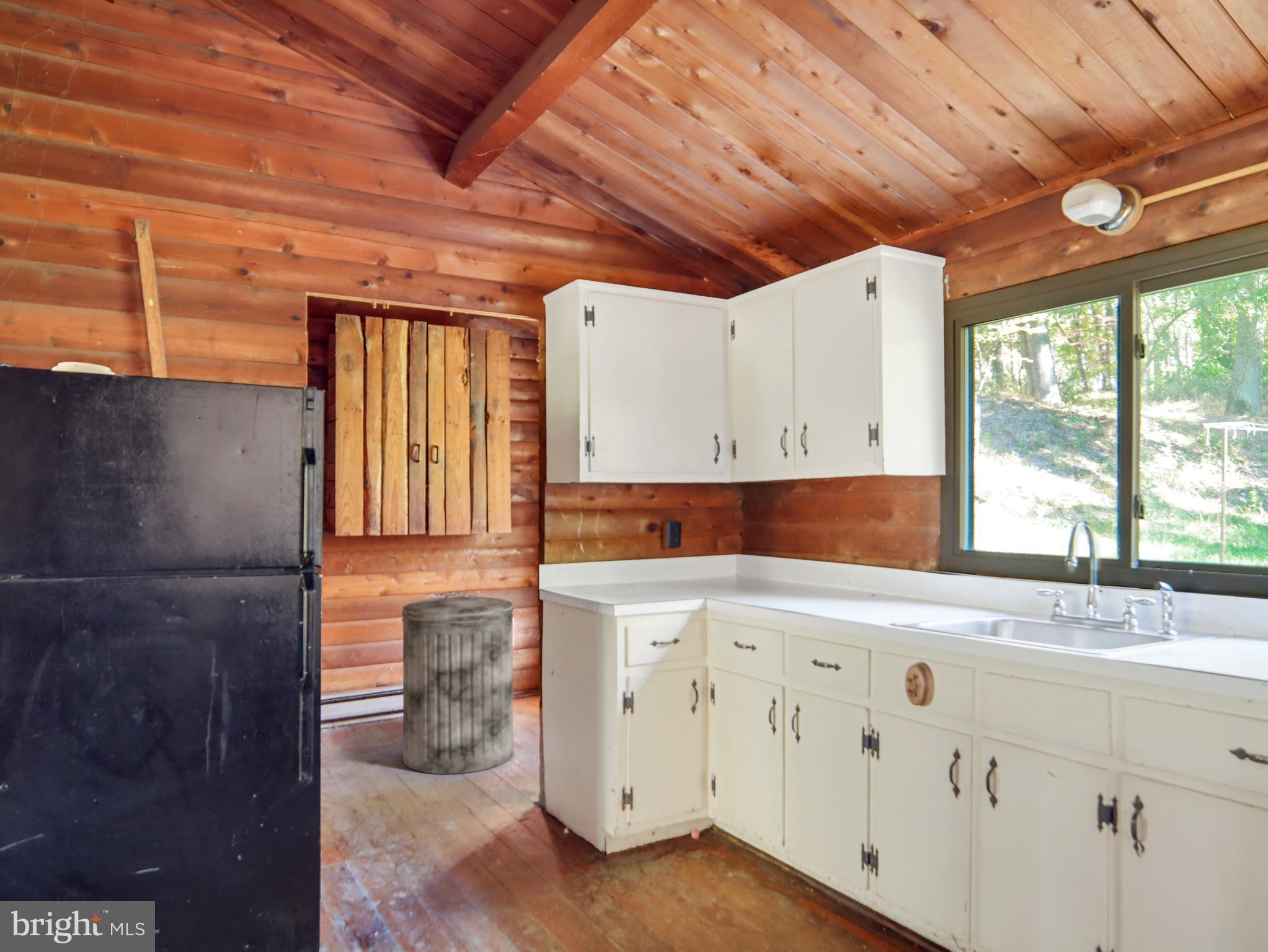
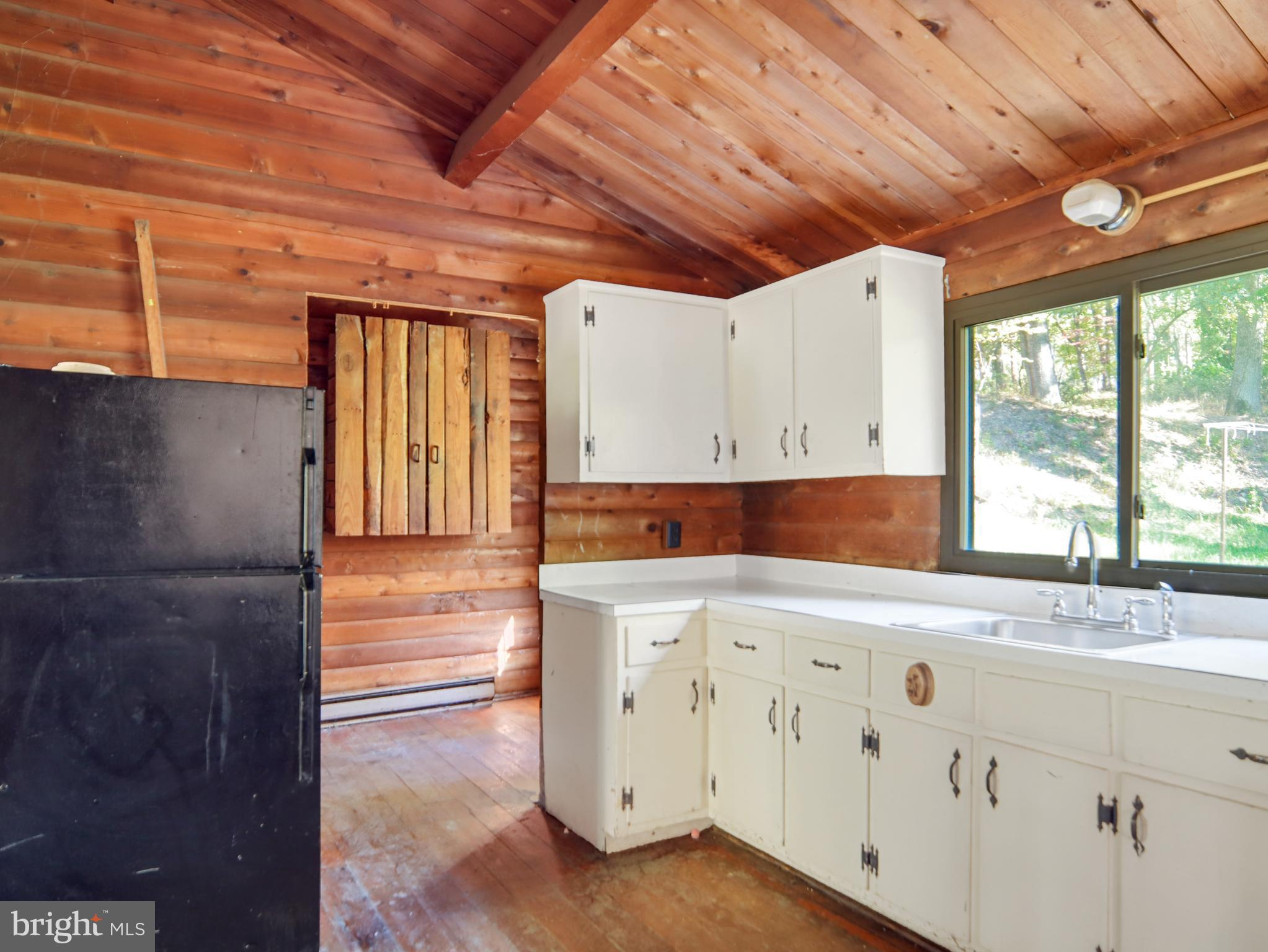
- trash can [401,593,514,775]
